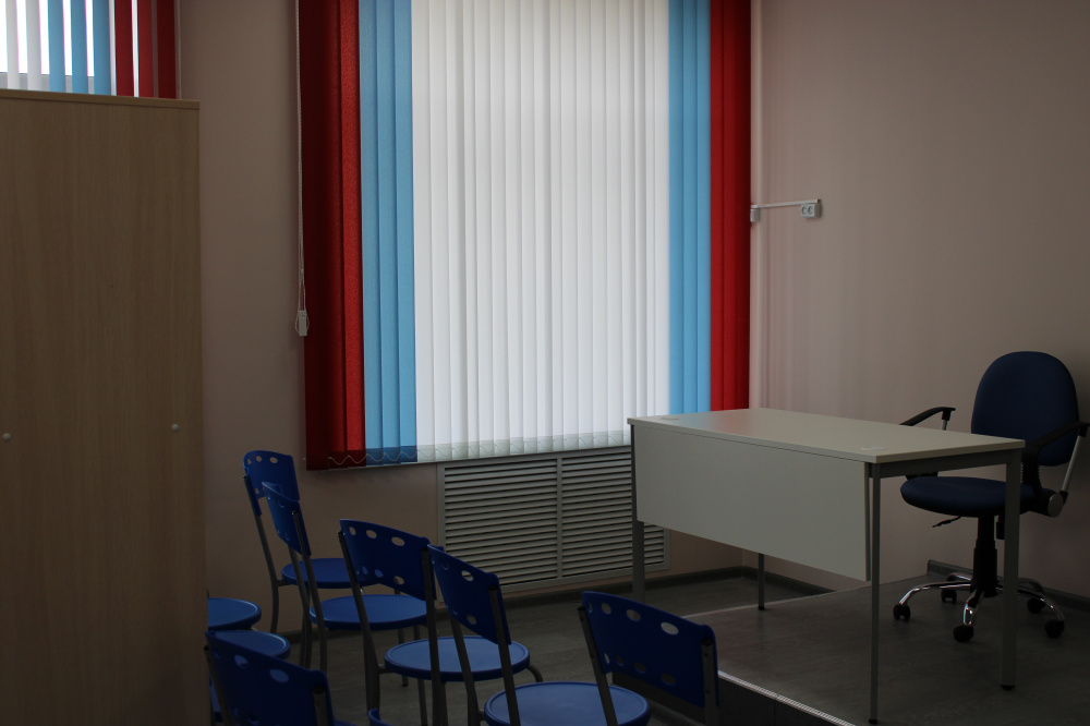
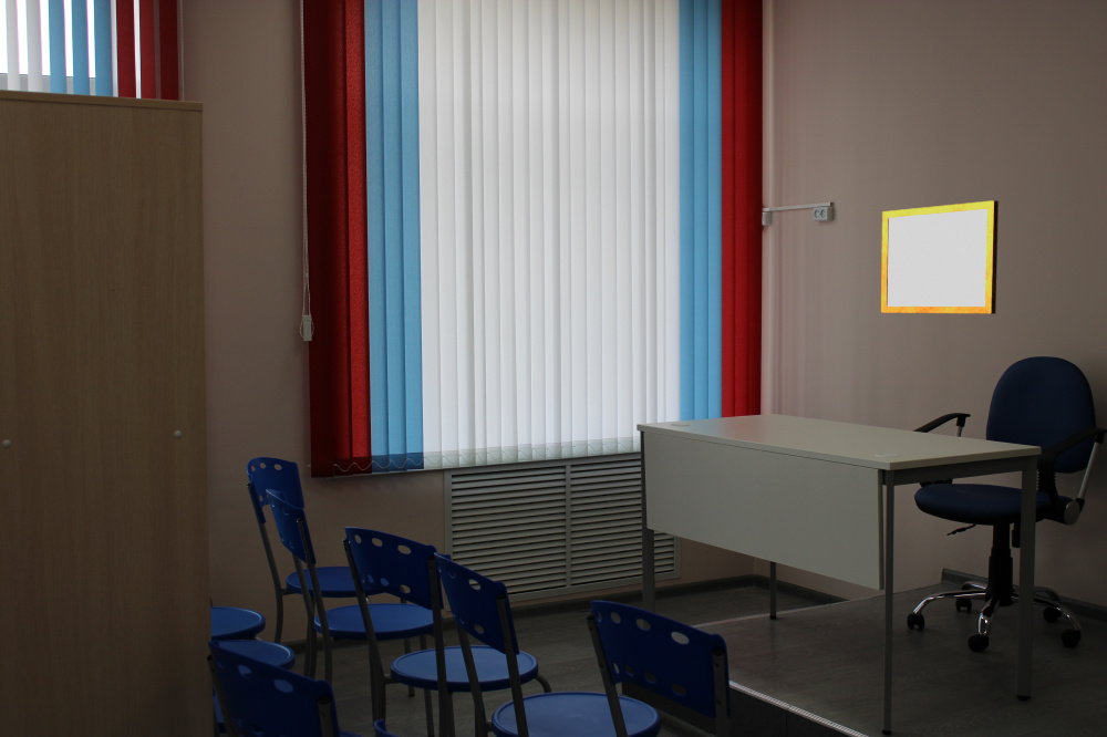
+ writing board [880,199,1000,315]
